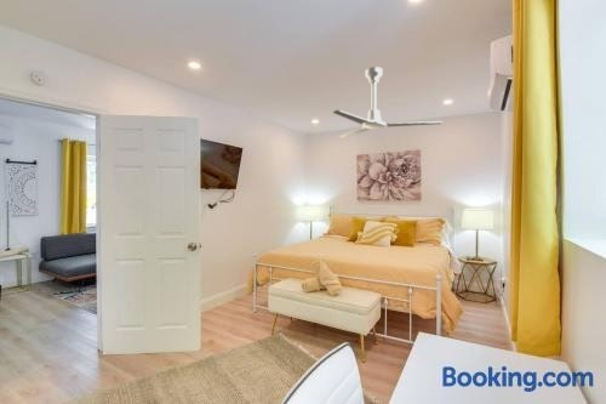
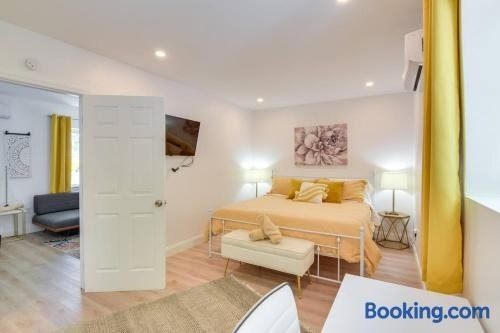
- ceiling fan [332,66,444,140]
